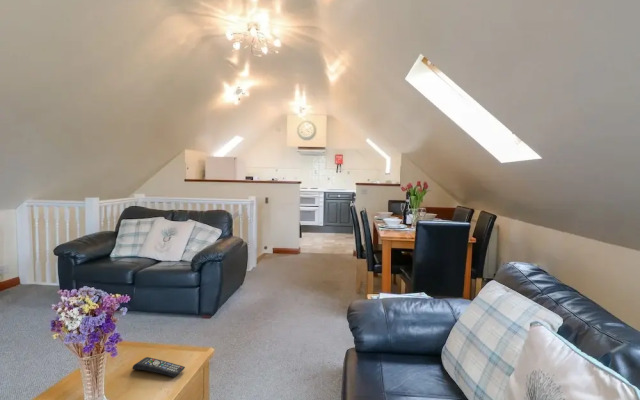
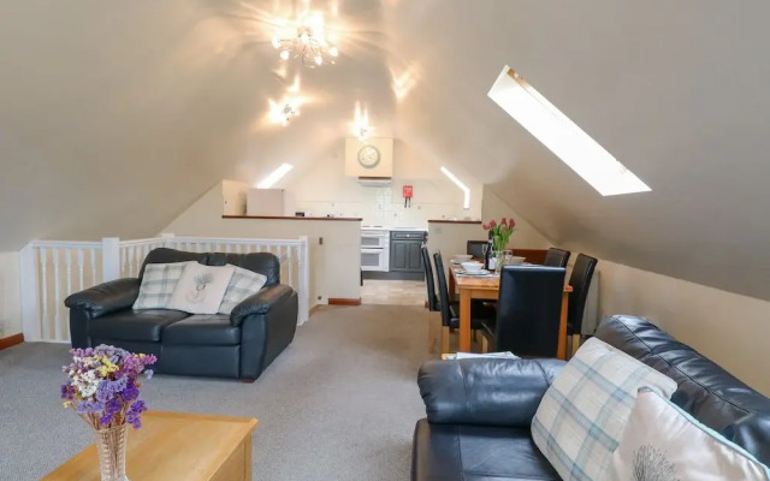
- remote control [132,356,186,378]
